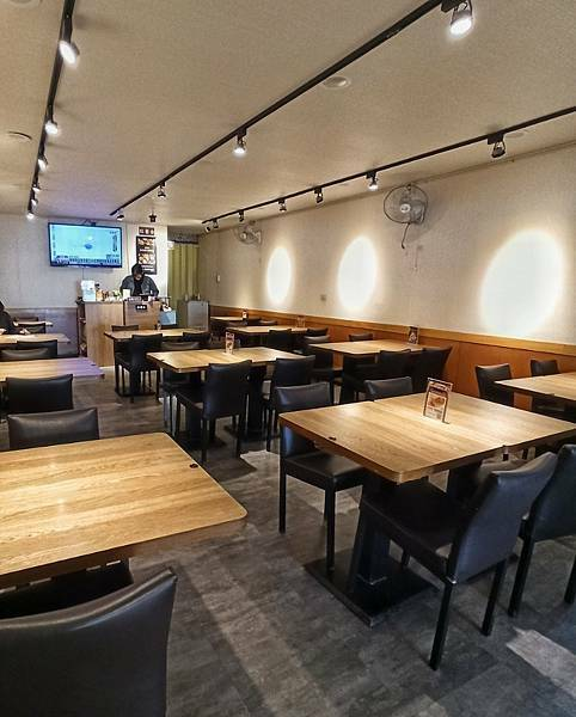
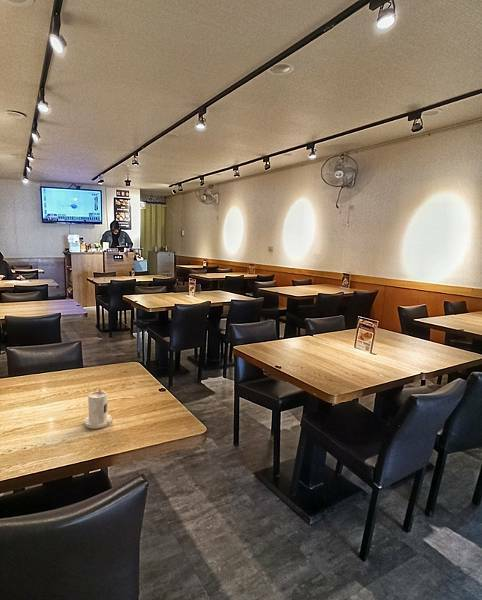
+ candle [83,388,113,430]
